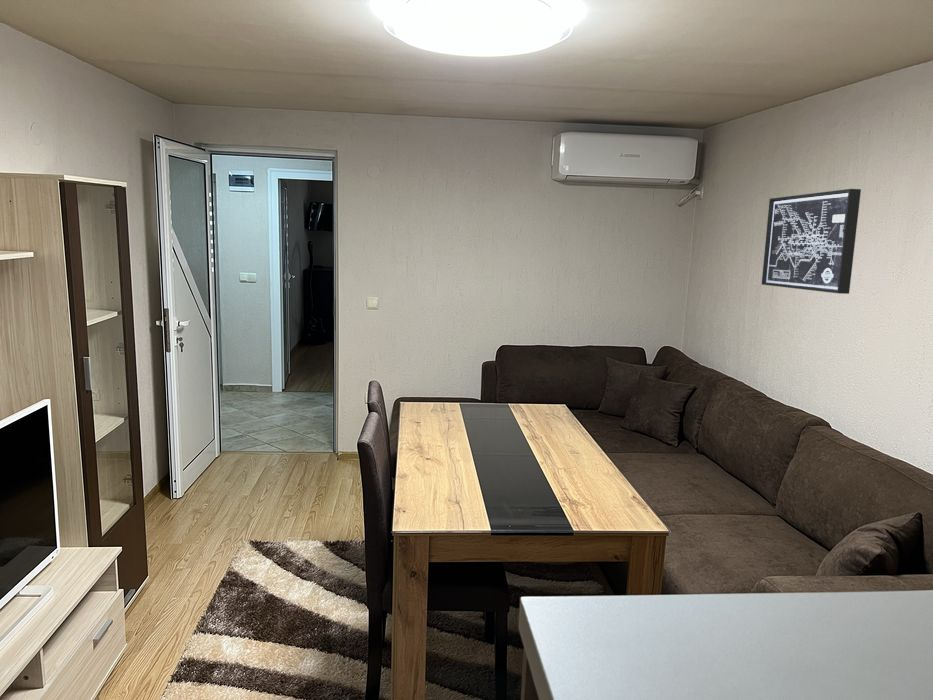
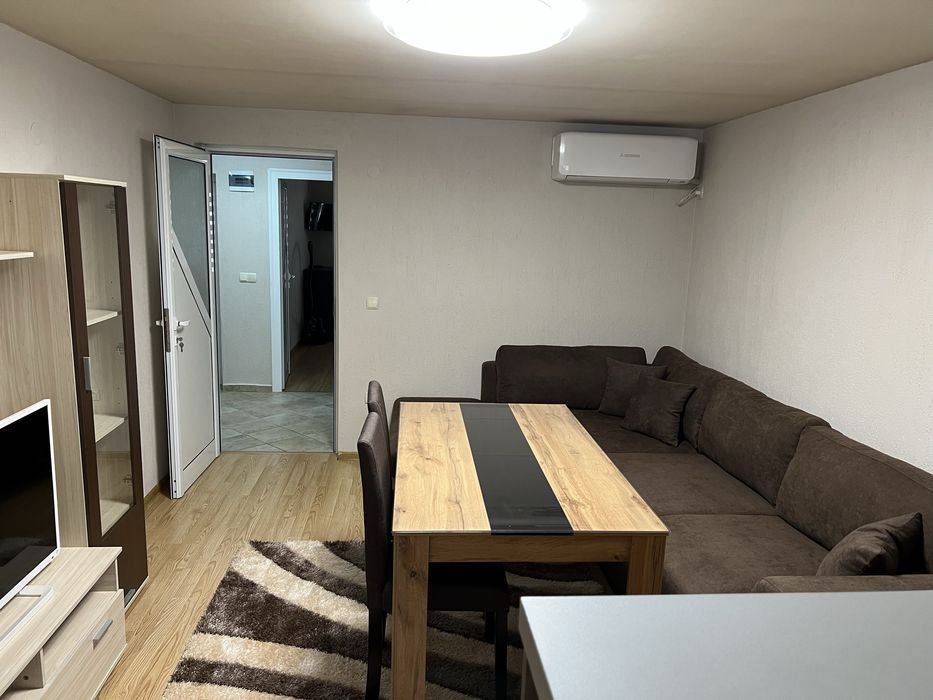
- wall art [761,188,862,295]
